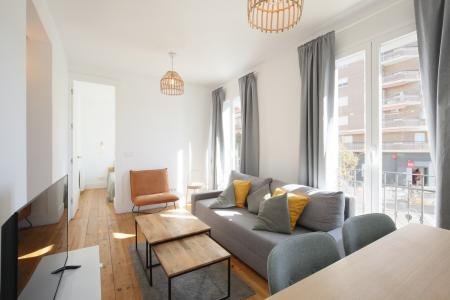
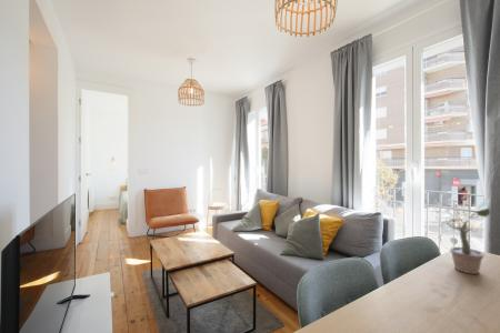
+ potted plant [441,196,491,275]
